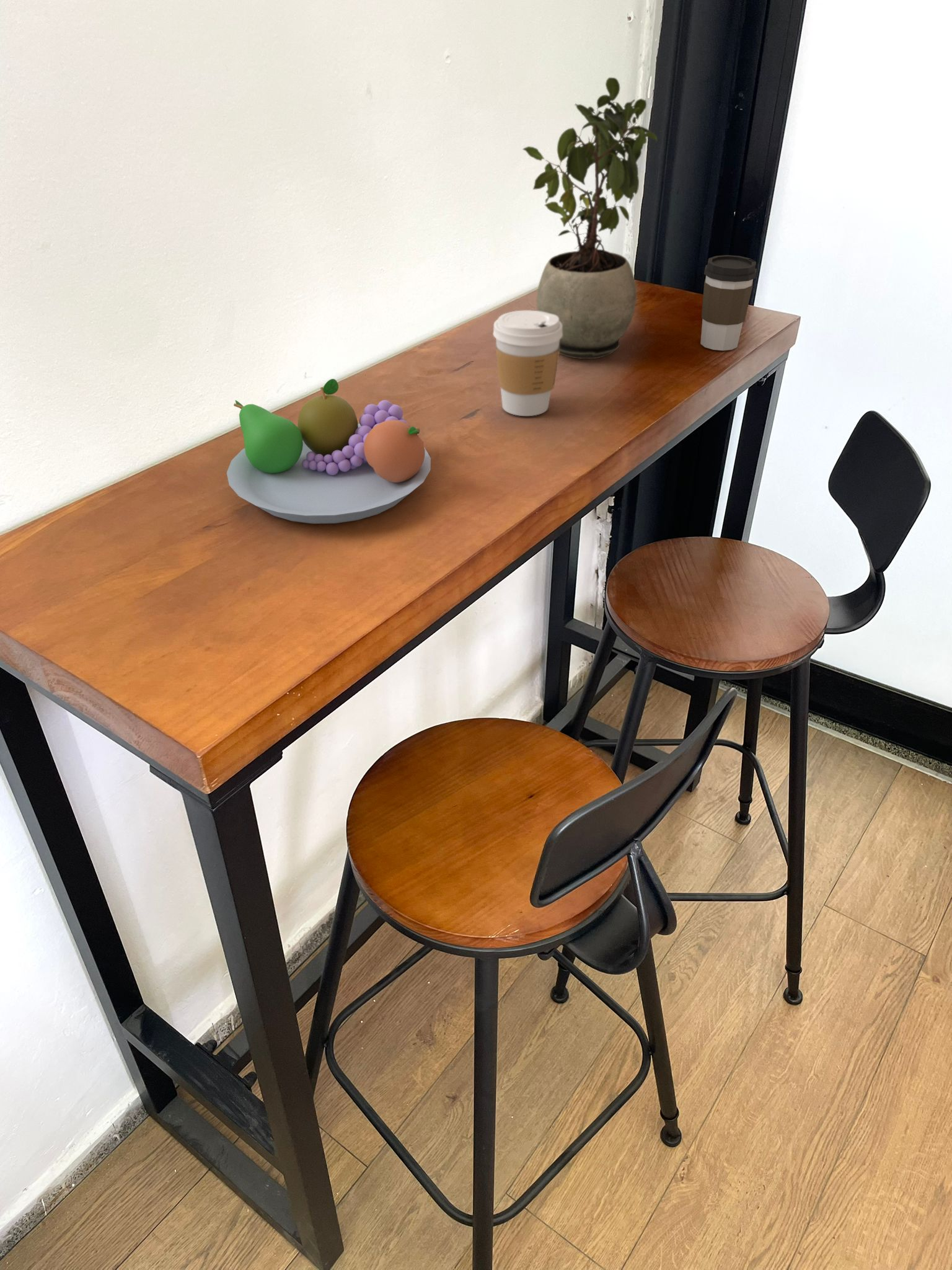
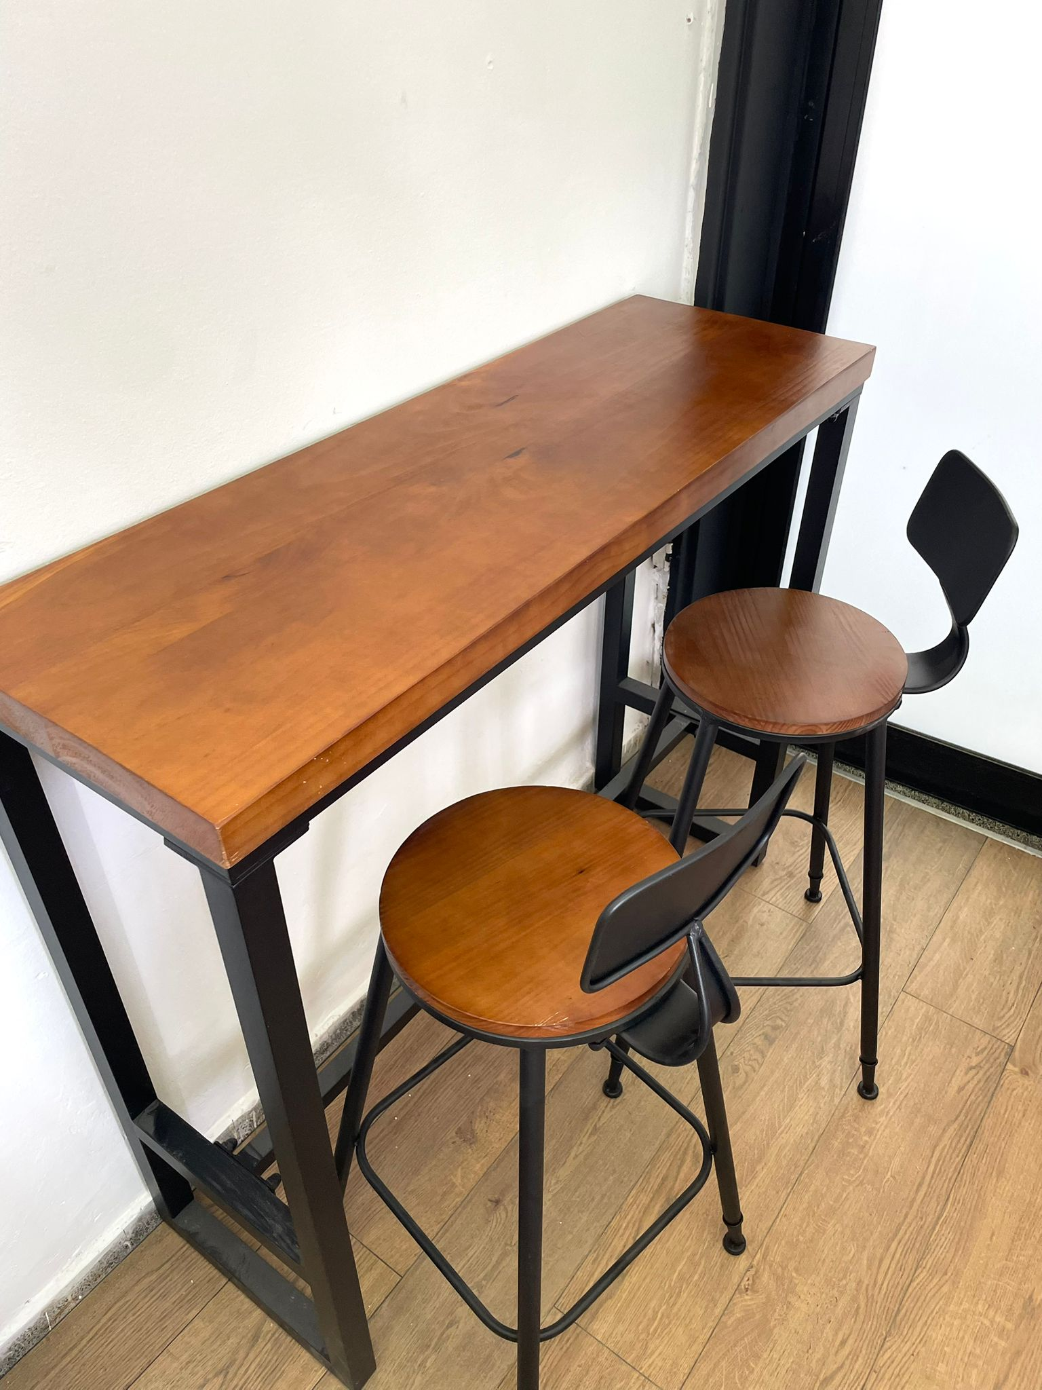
- fruit bowl [226,378,431,525]
- potted plant [522,77,658,360]
- coffee cup [493,310,563,417]
- coffee cup [700,254,757,351]
